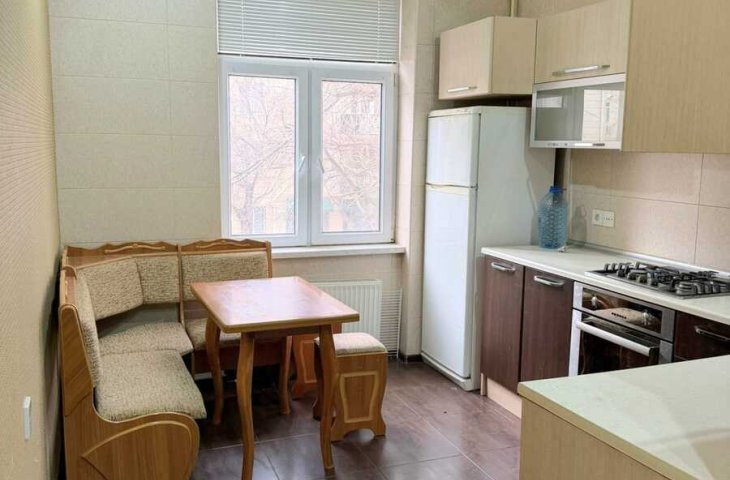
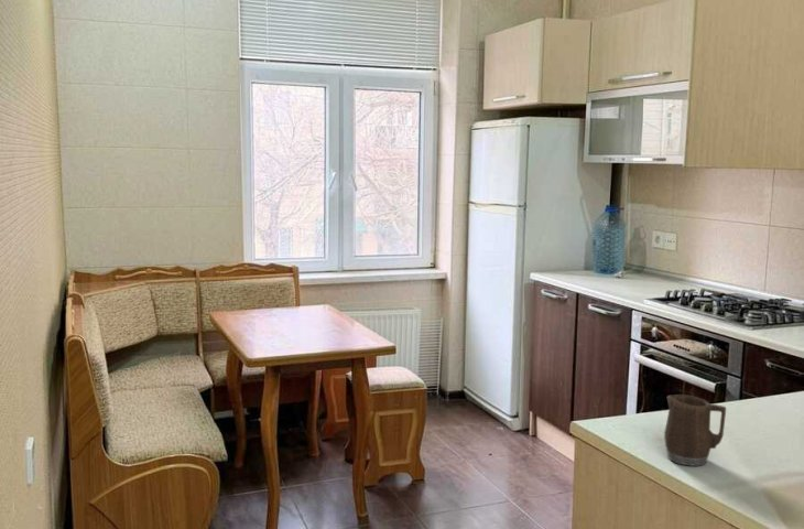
+ mug [663,393,727,467]
